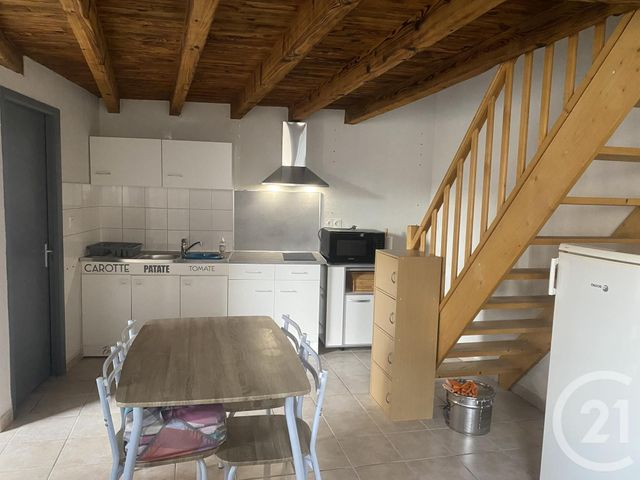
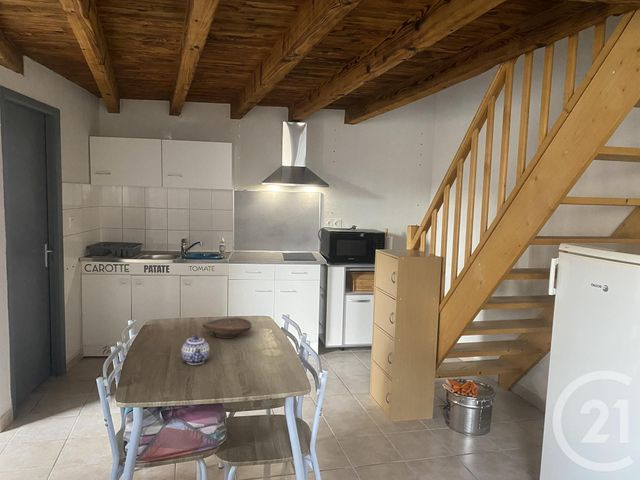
+ teapot [180,334,211,366]
+ decorative bowl [202,317,253,339]
